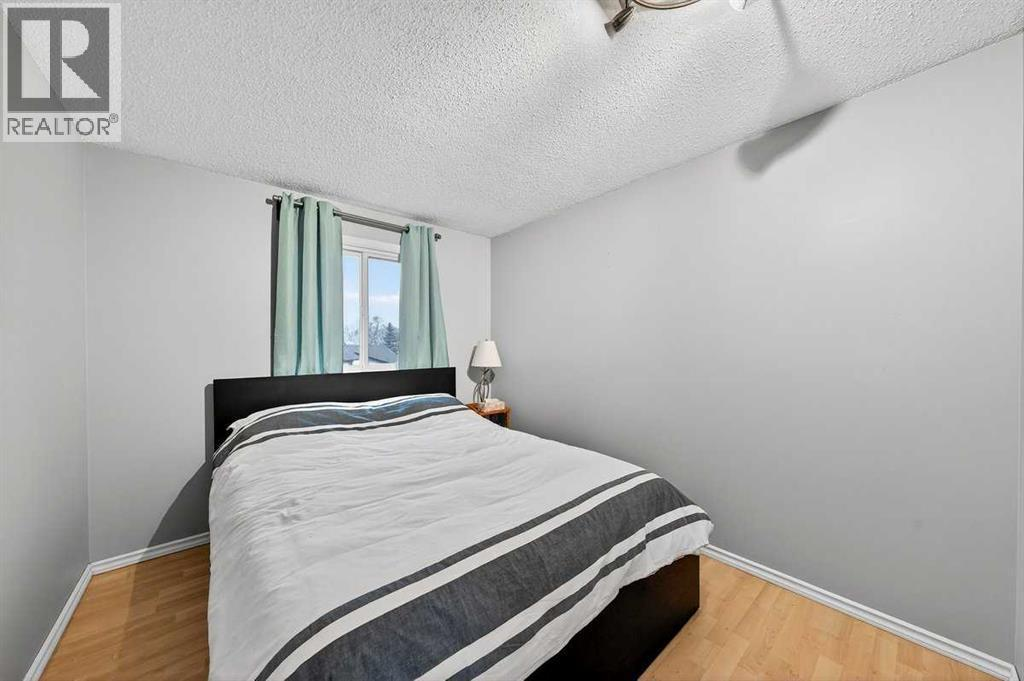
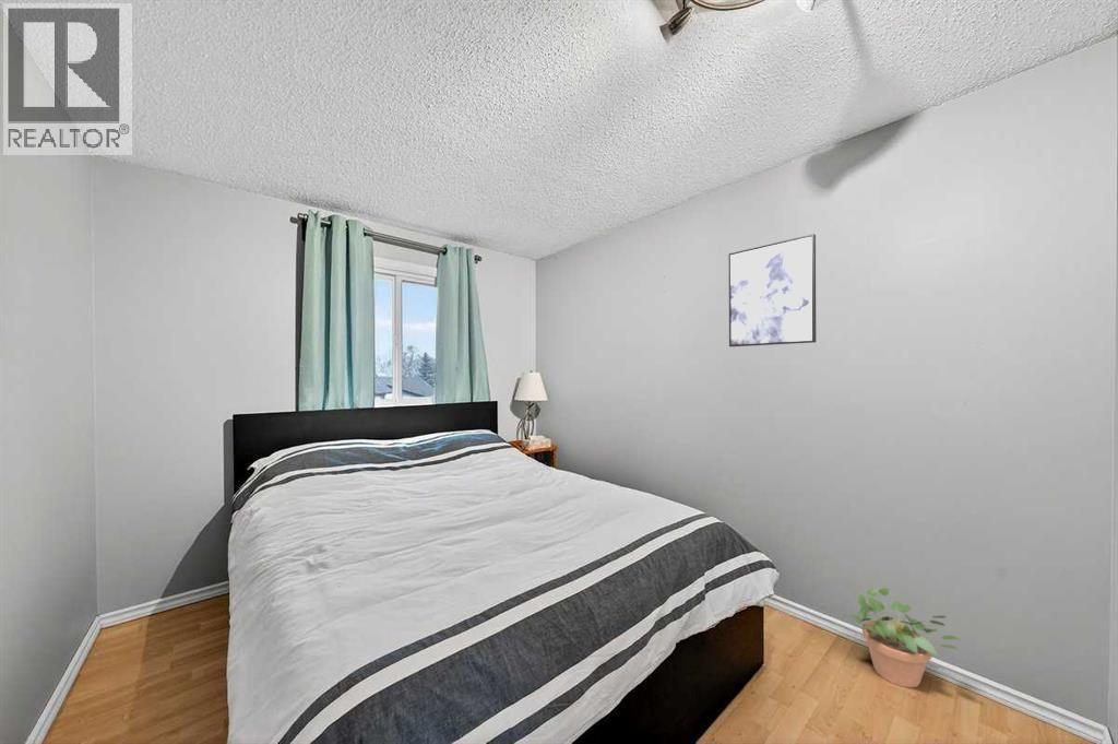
+ wall art [728,233,817,347]
+ potted plant [847,587,964,689]
